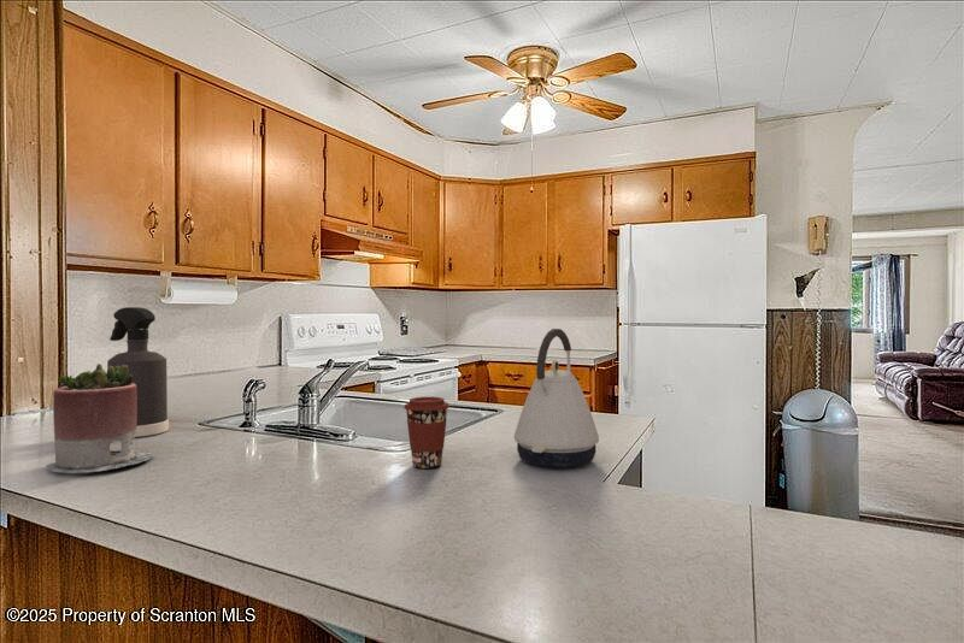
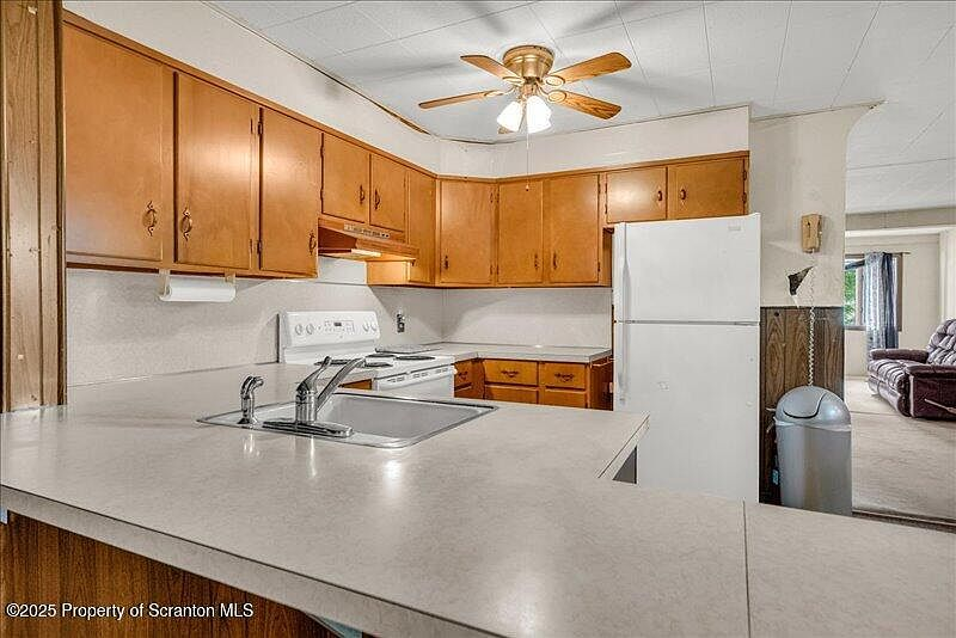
- coffee cup [402,396,451,470]
- kettle [513,328,600,470]
- succulent planter [45,362,154,474]
- spray bottle [106,306,170,438]
